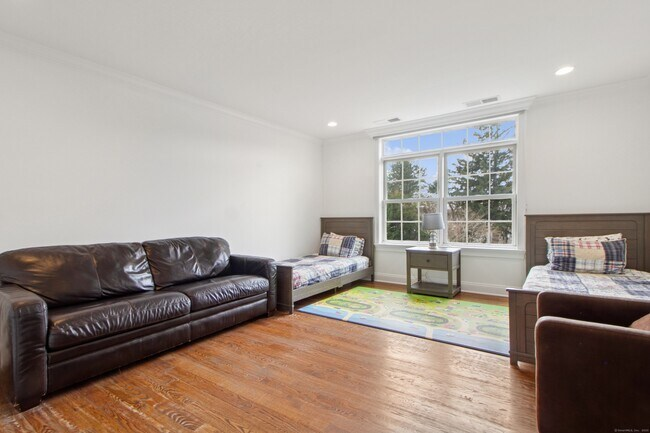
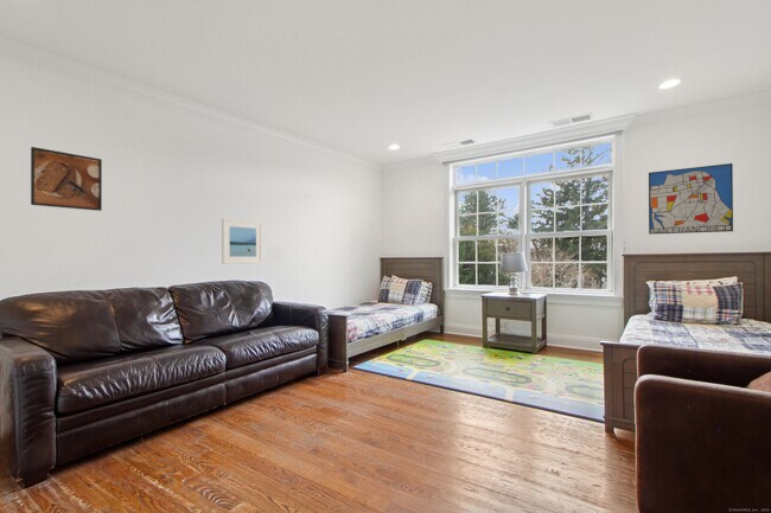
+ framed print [30,146,103,212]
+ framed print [221,218,263,265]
+ wall art [648,162,734,236]
